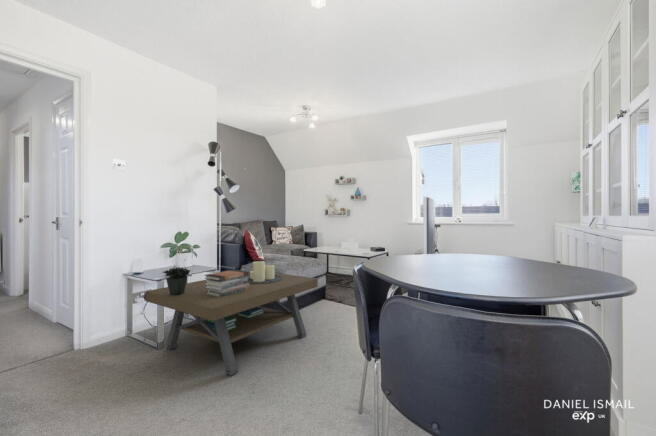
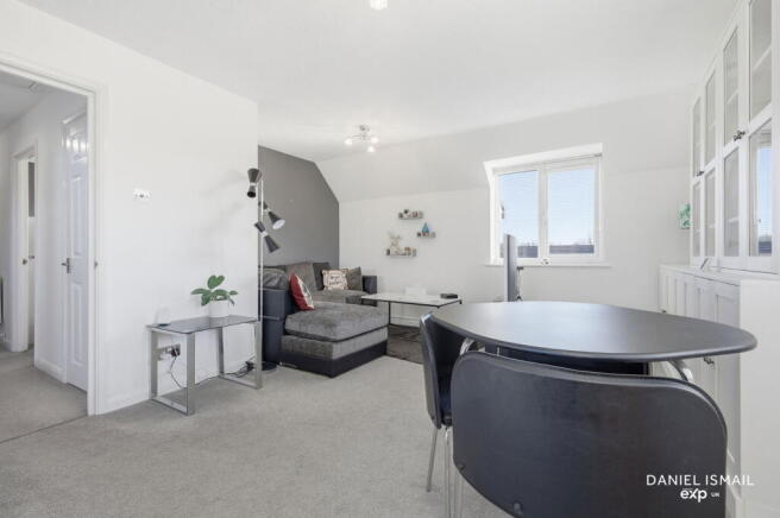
- potted plant [162,245,193,296]
- book stack [203,269,250,297]
- coffee table [145,260,319,376]
